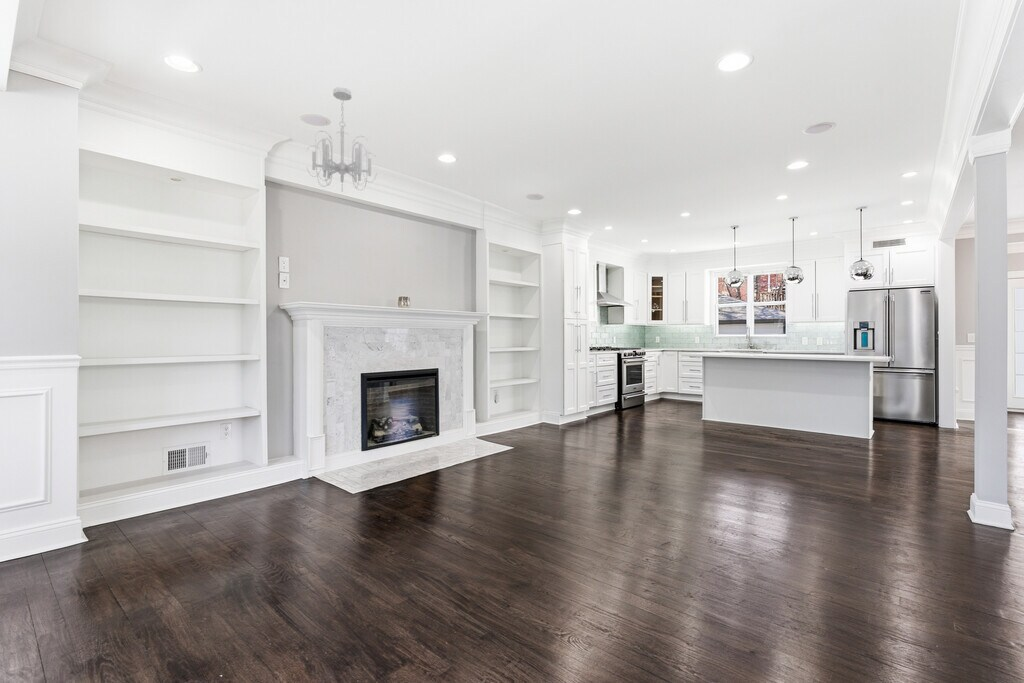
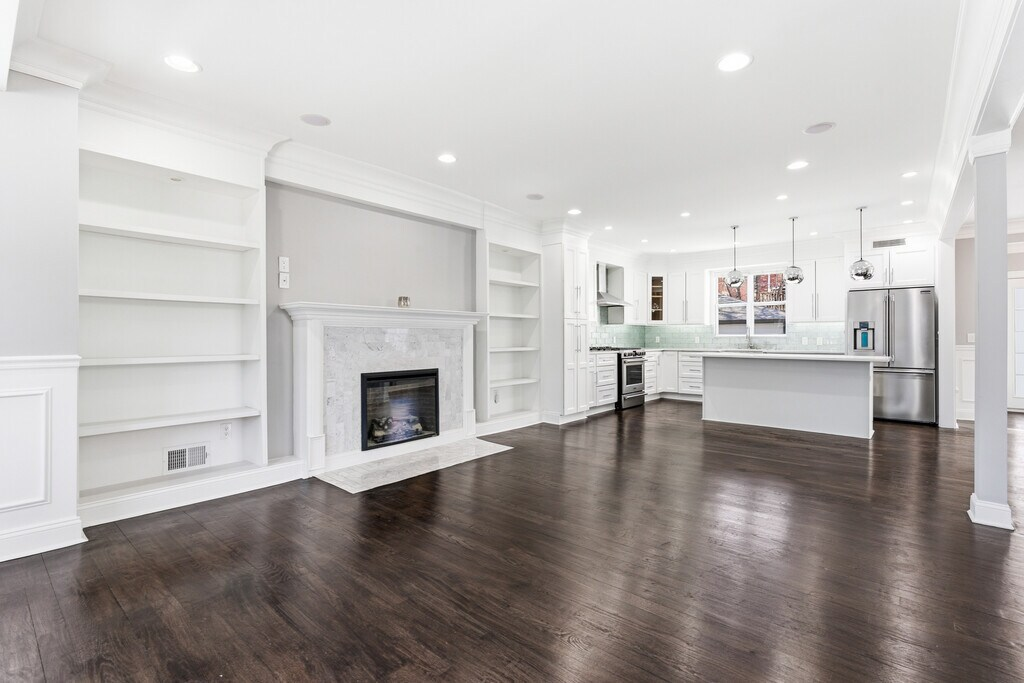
- chandelier [306,86,377,193]
